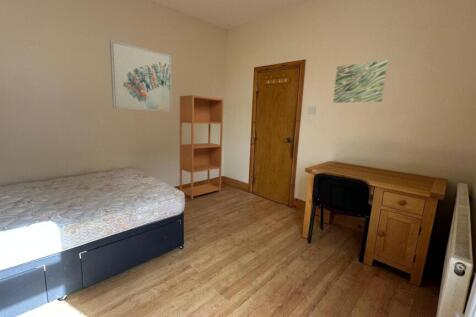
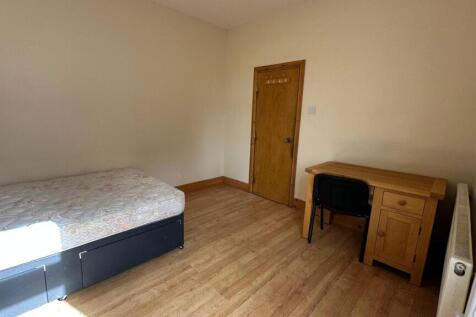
- bookcase [179,94,225,201]
- wall art [332,59,389,104]
- wall art [109,39,173,113]
